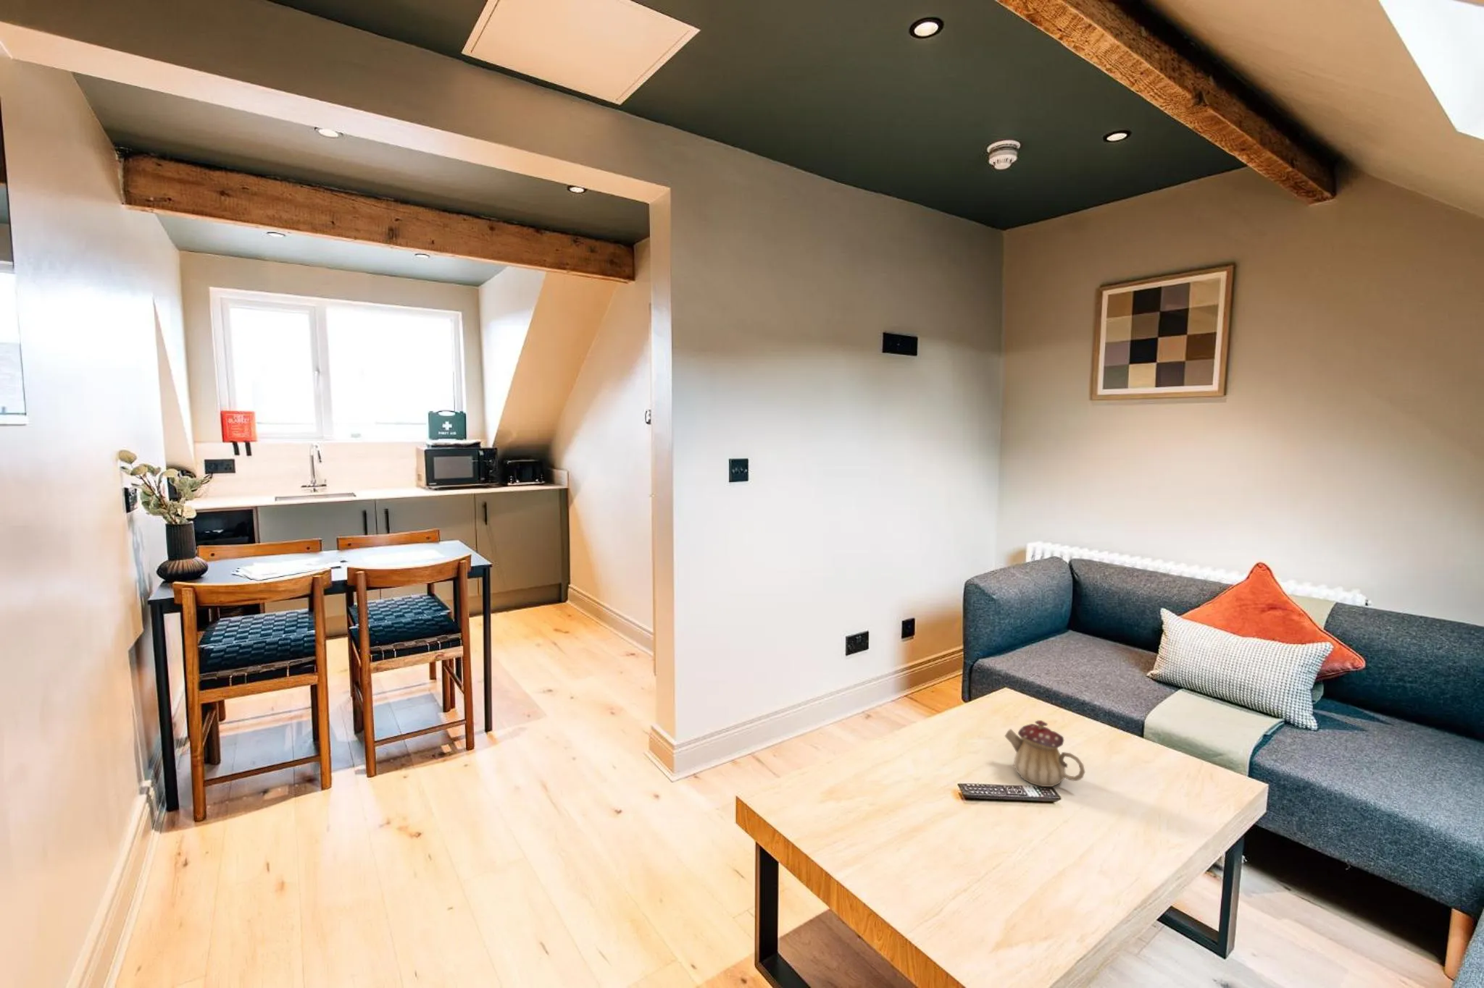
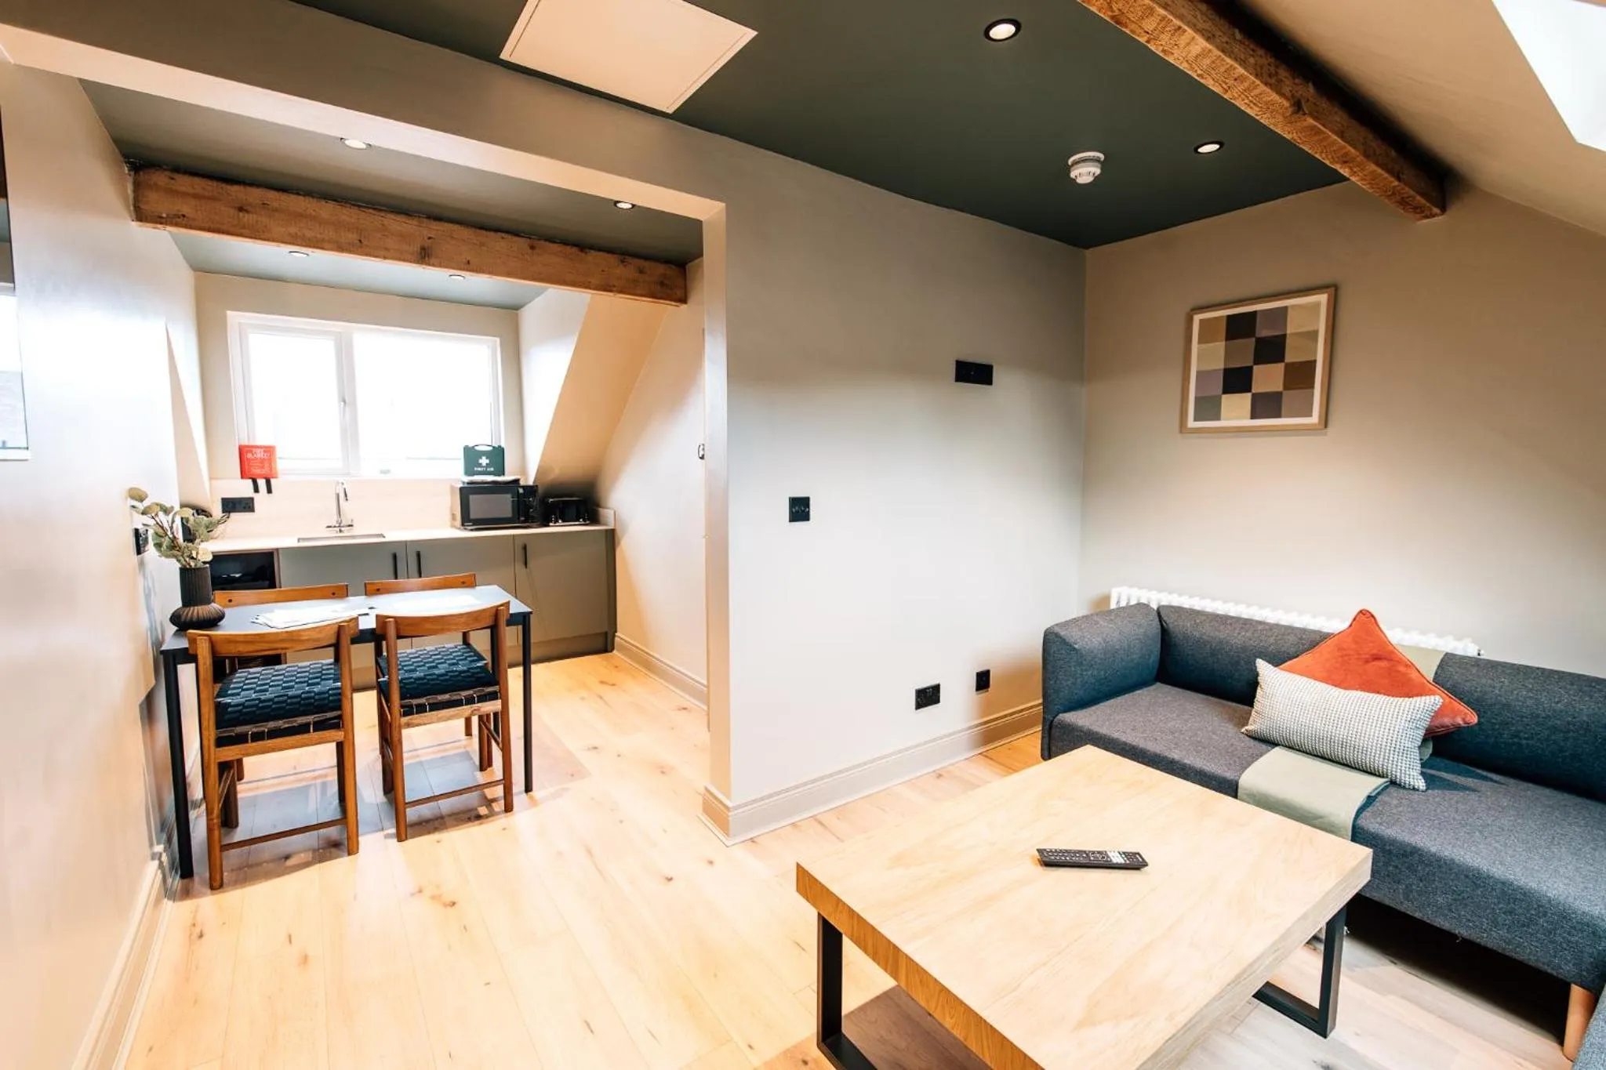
- teapot [1004,719,1086,787]
